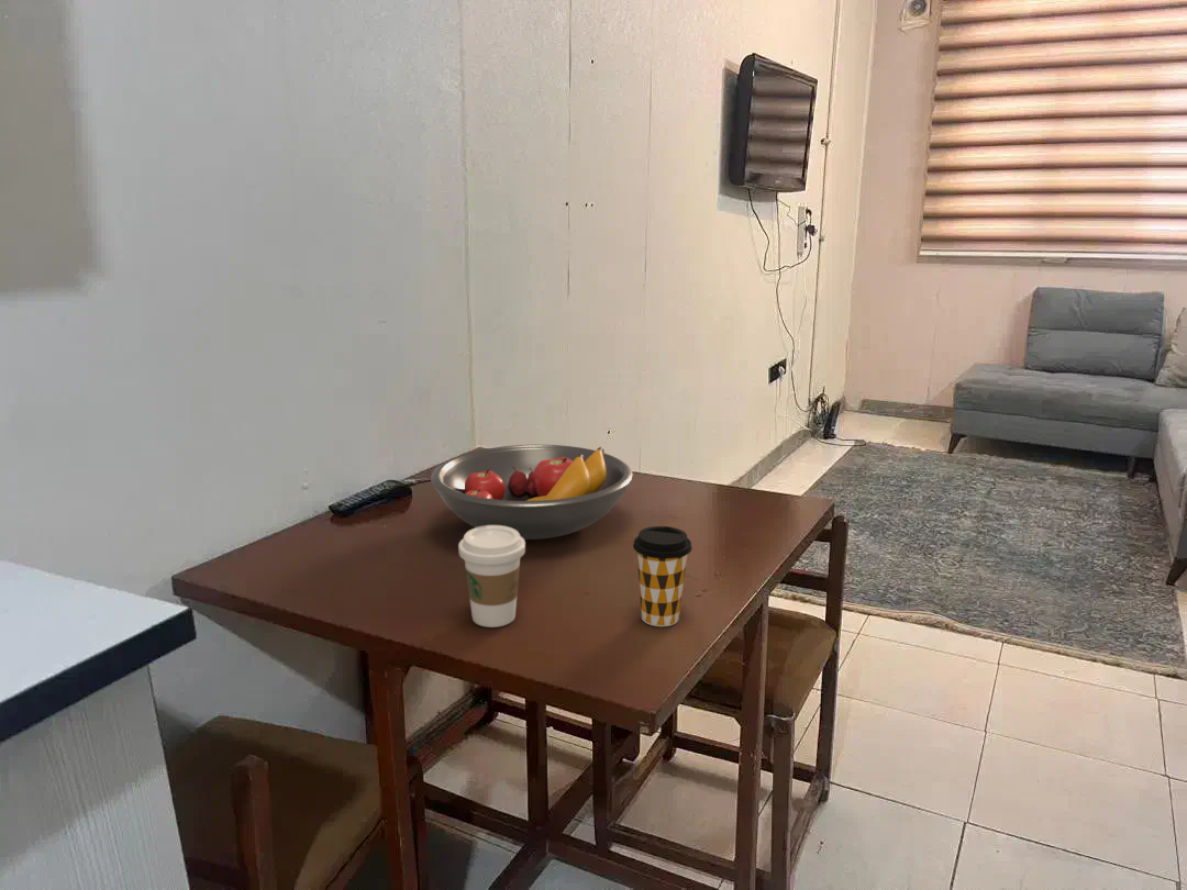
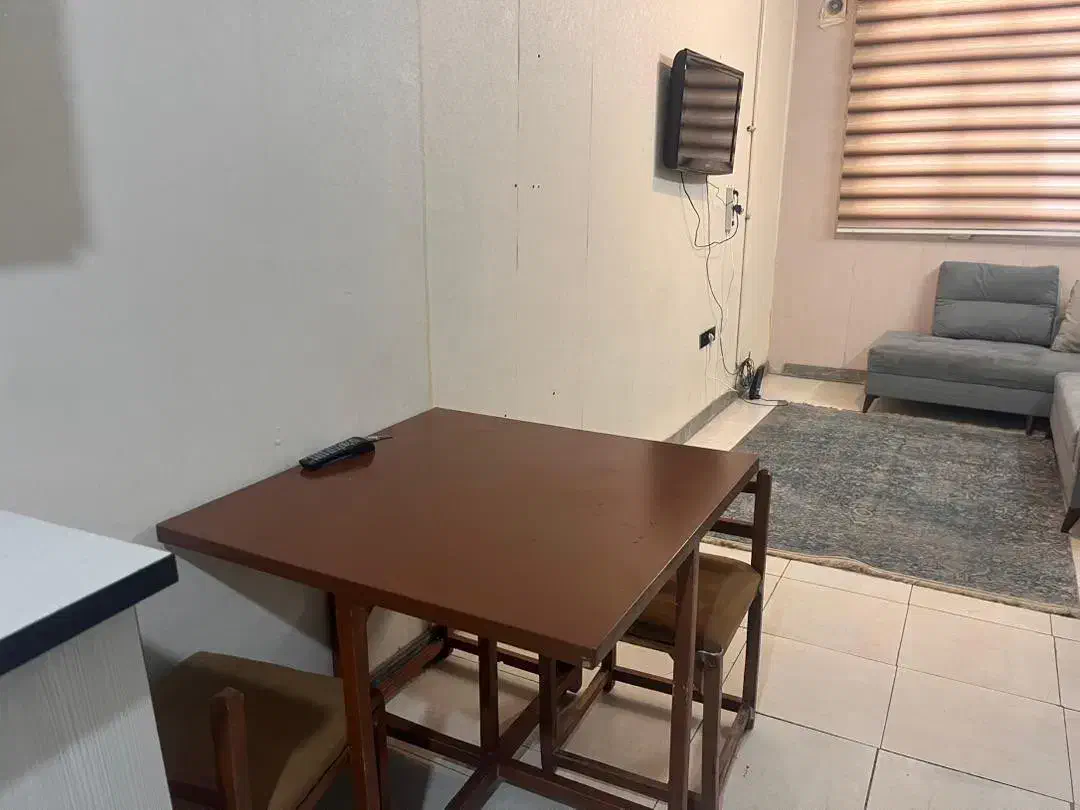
- fruit bowl [430,444,634,541]
- coffee cup [632,525,694,627]
- coffee cup [457,525,526,628]
